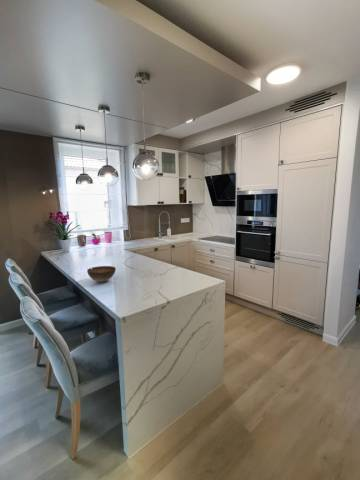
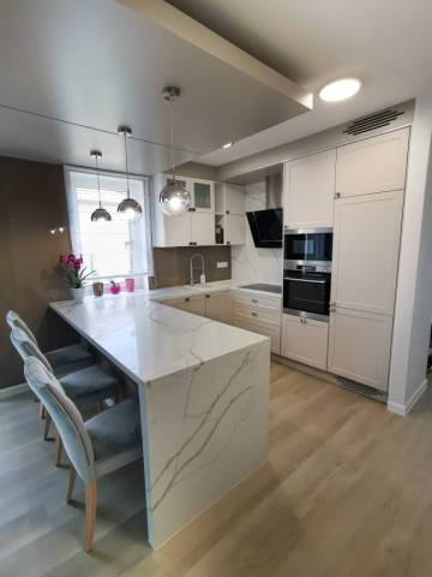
- bowl [86,265,117,283]
